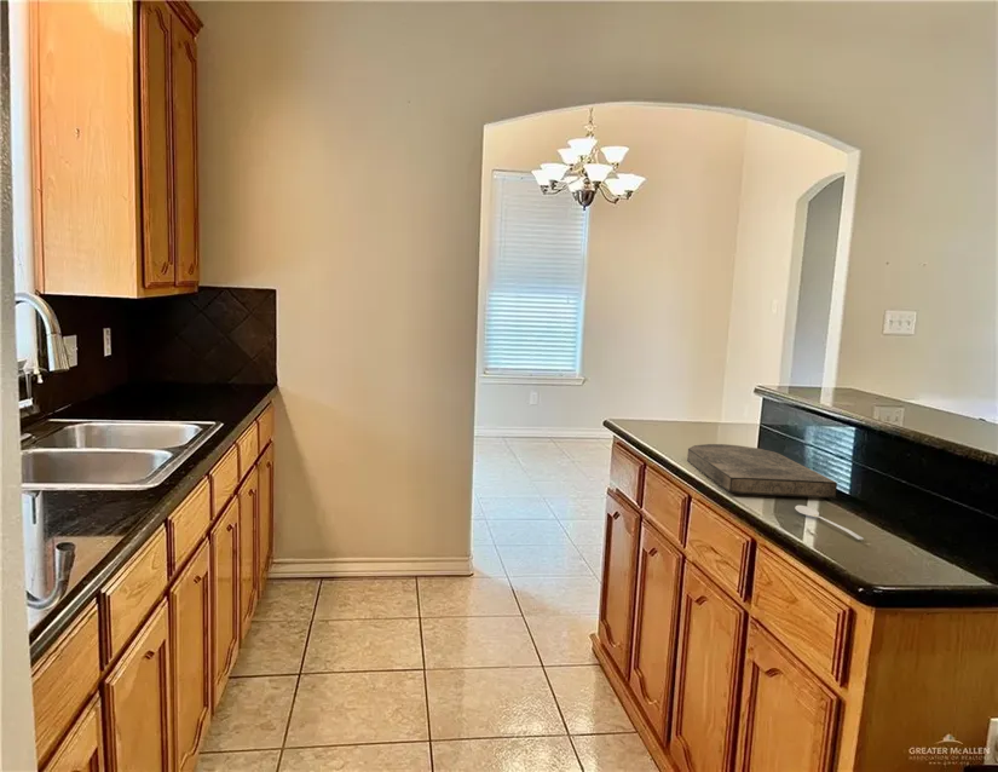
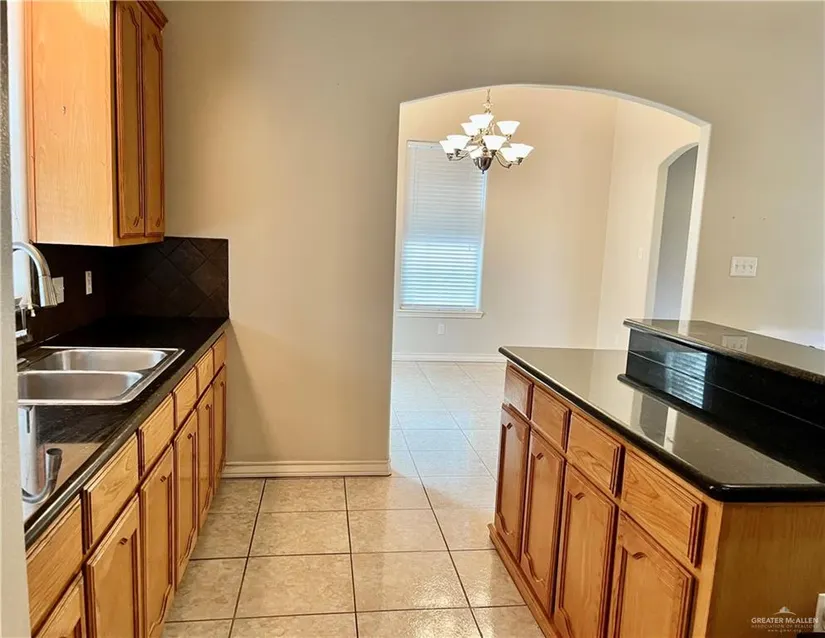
- stirrer [794,505,865,541]
- cutting board [686,443,838,499]
